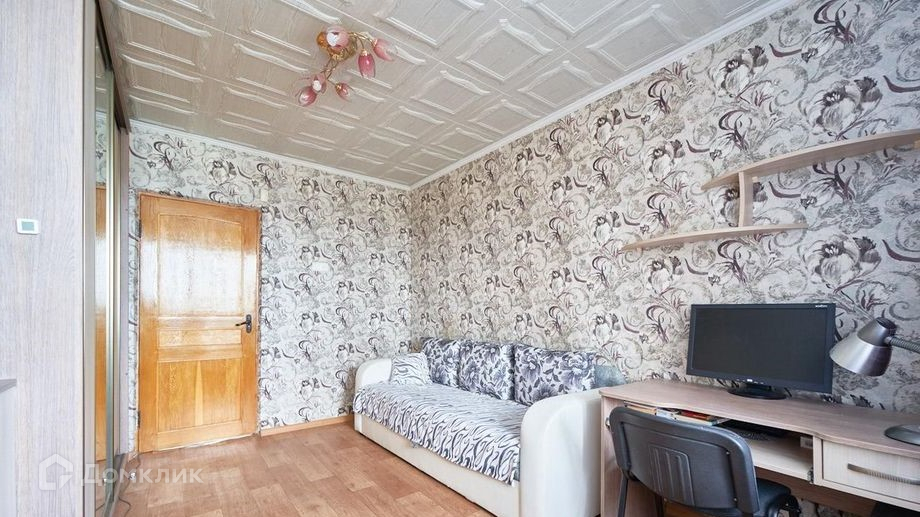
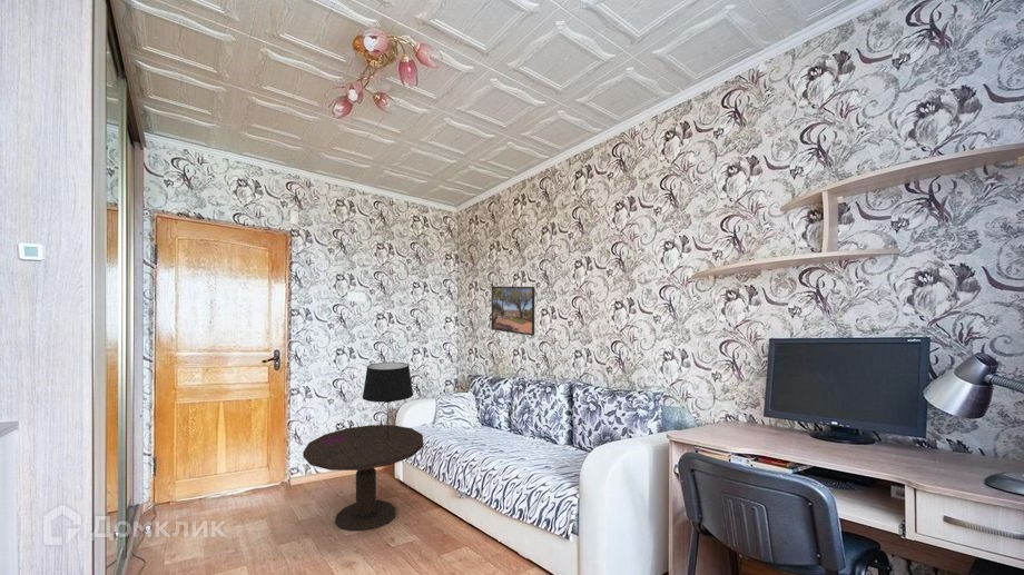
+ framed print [491,286,535,337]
+ side table [302,424,424,532]
+ table lamp [361,361,414,440]
